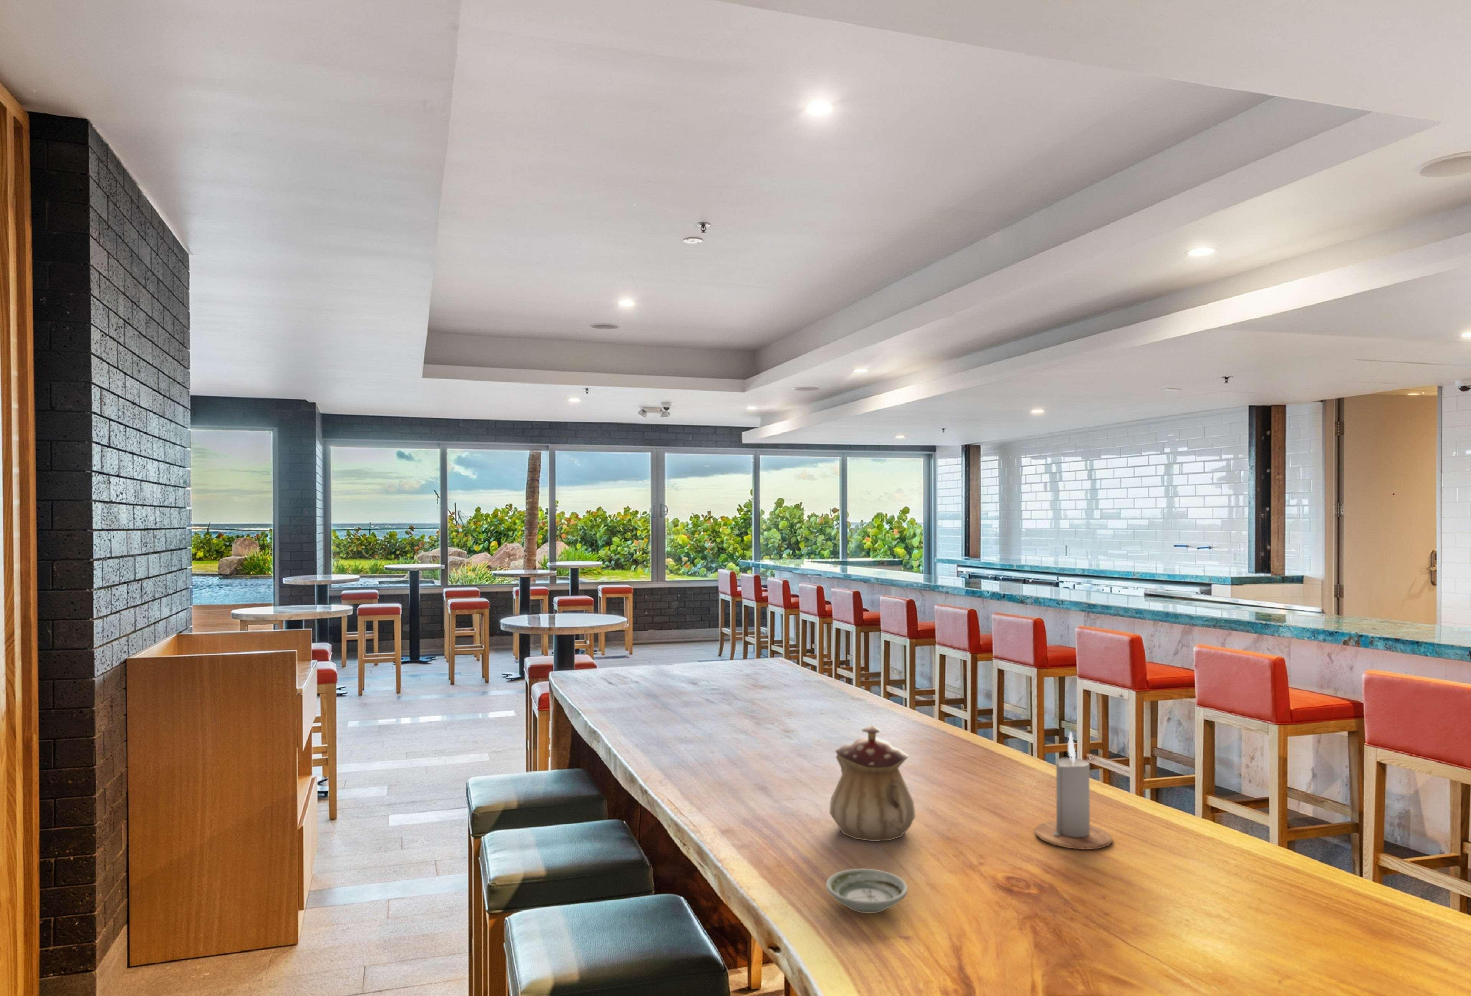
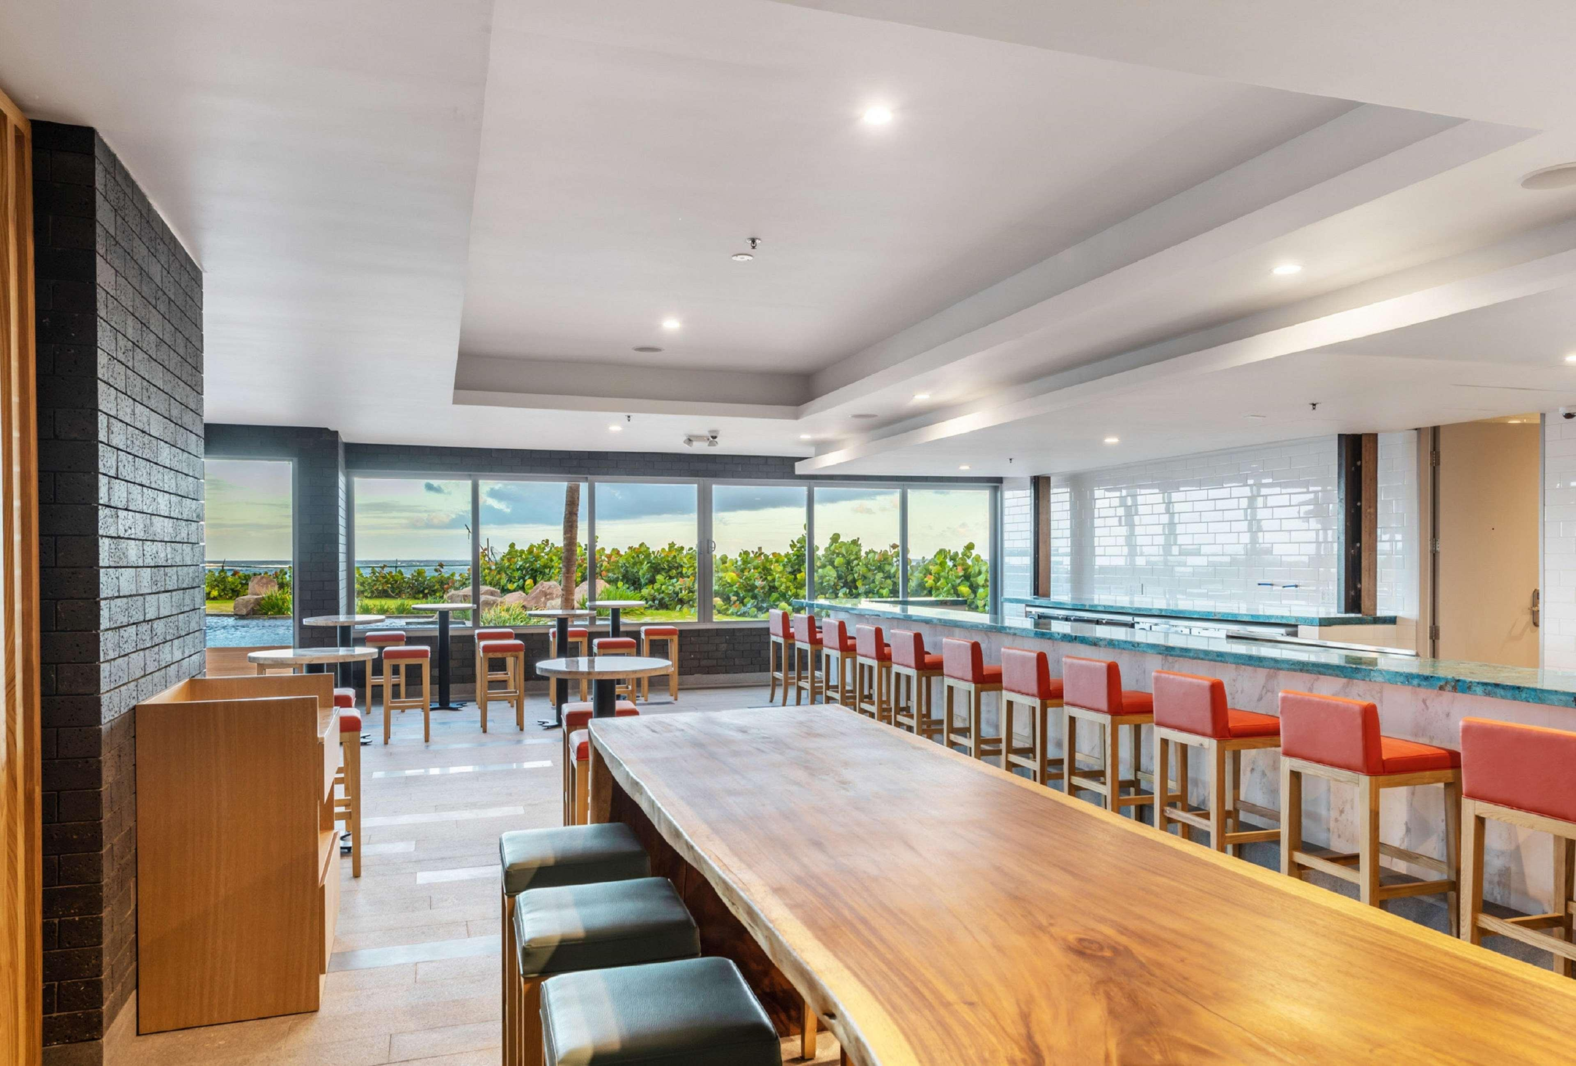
- saucer [825,868,908,914]
- teapot [829,725,915,841]
- candle [1034,731,1113,850]
